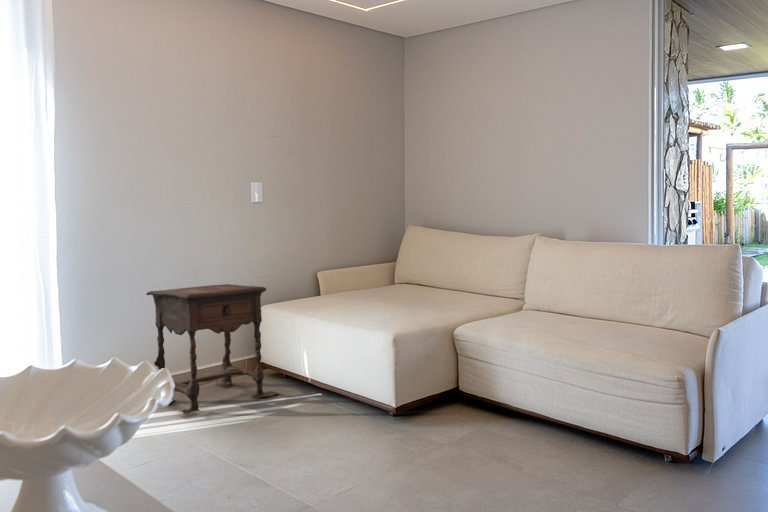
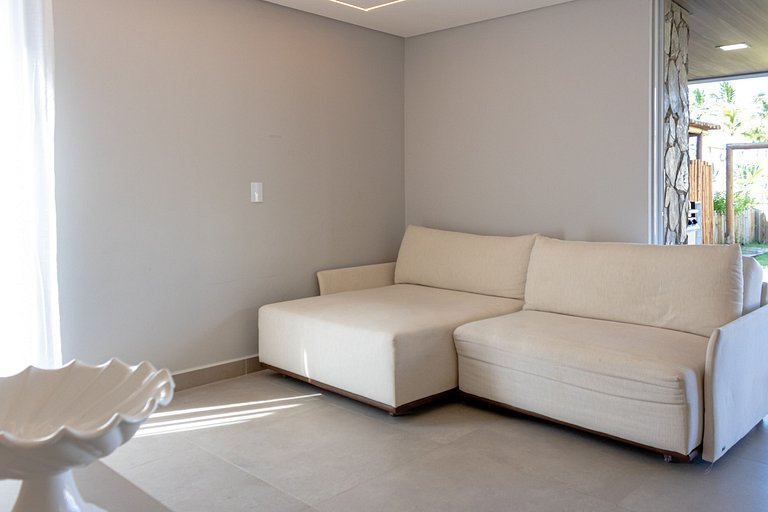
- side table [145,283,280,415]
